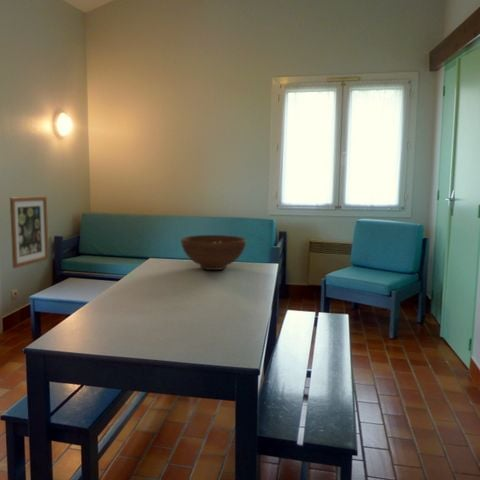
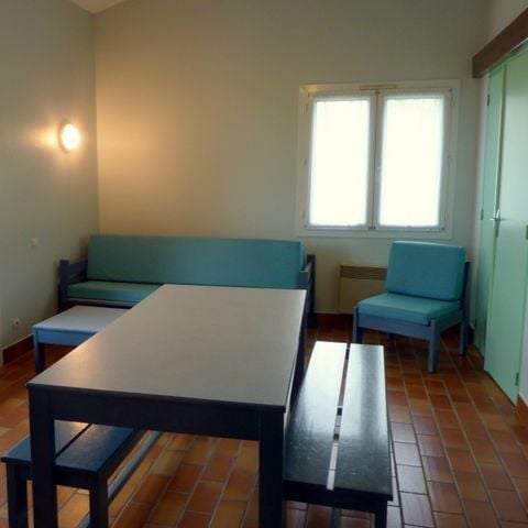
- fruit bowl [180,234,247,271]
- wall art [9,196,50,269]
